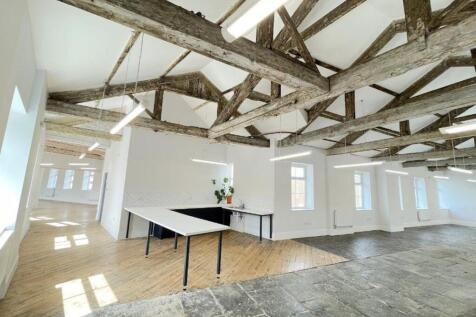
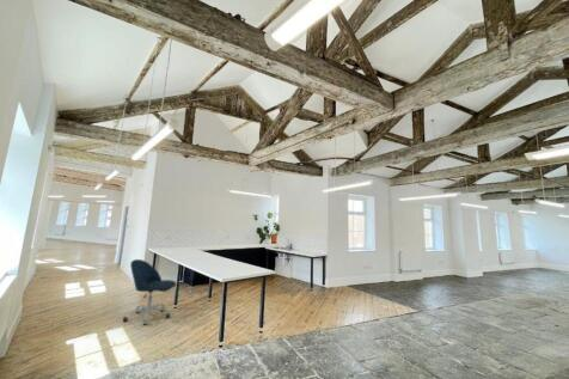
+ office chair [121,258,177,326]
